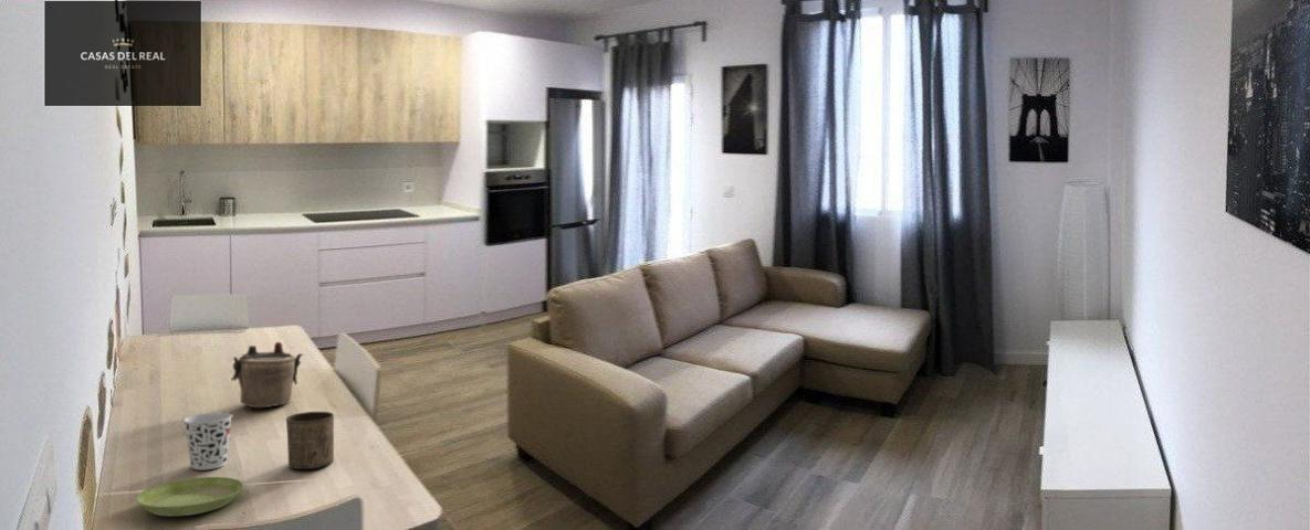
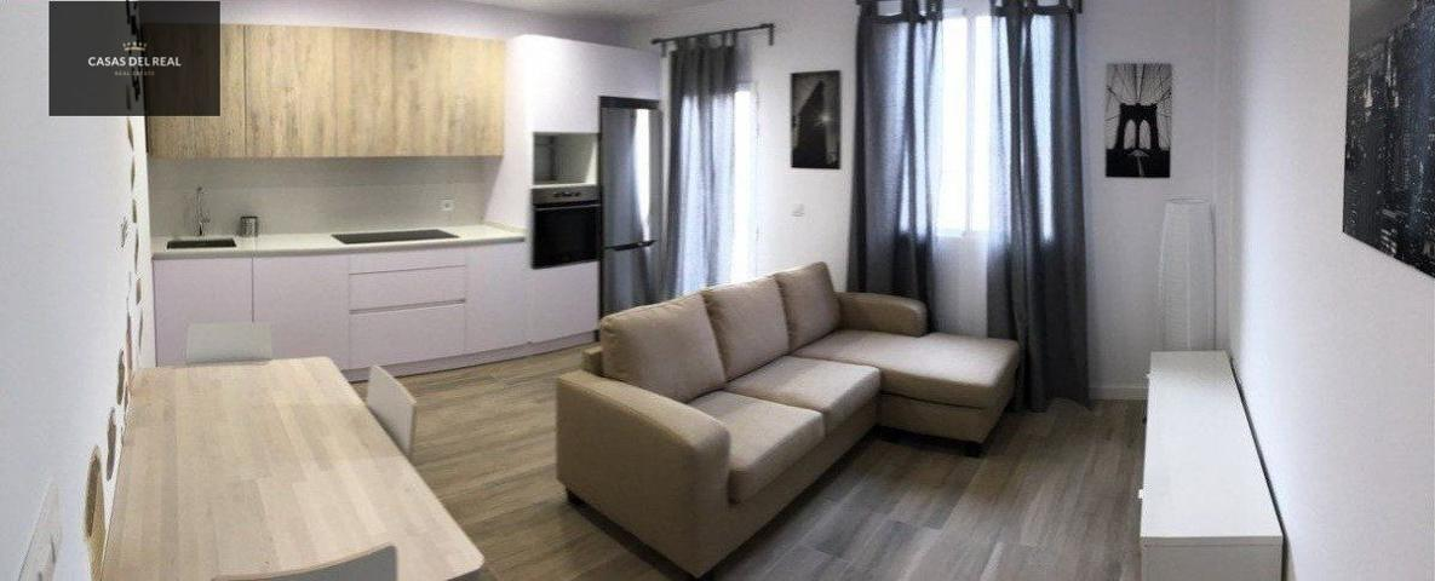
- saucer [135,476,244,518]
- cup [182,412,233,471]
- cup [285,411,335,470]
- teapot [230,341,304,409]
